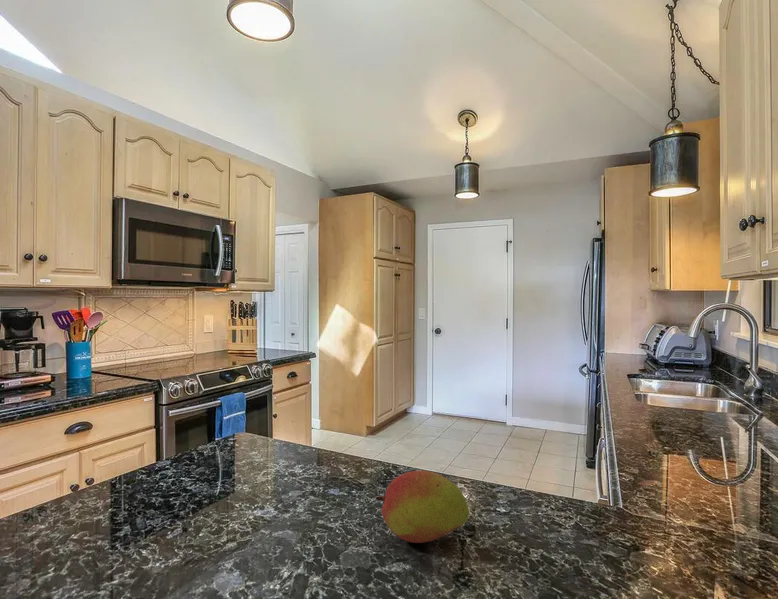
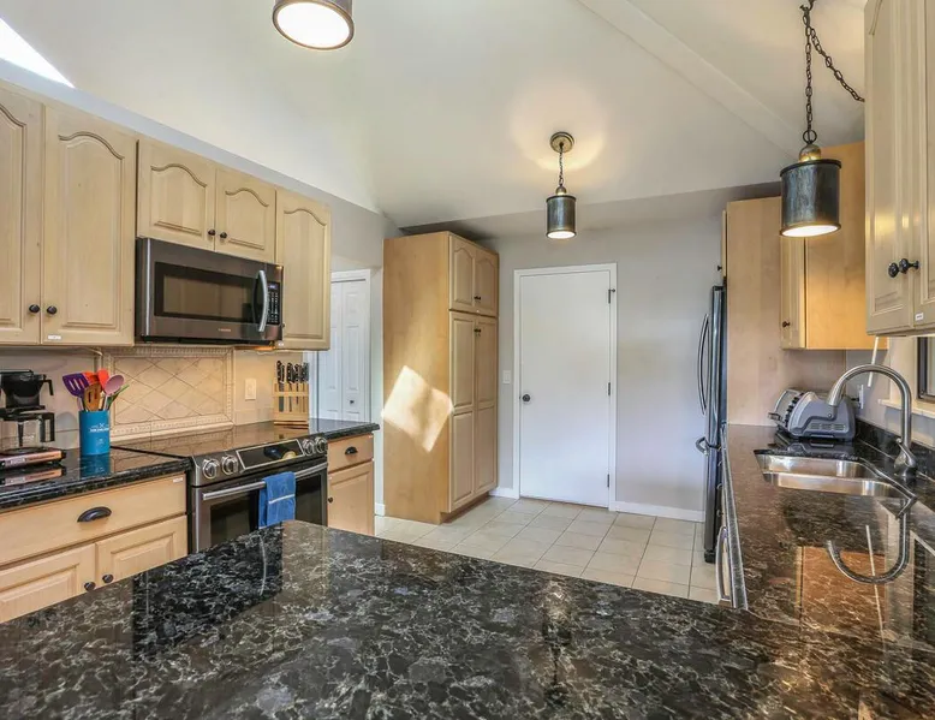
- fruit [375,470,470,544]
